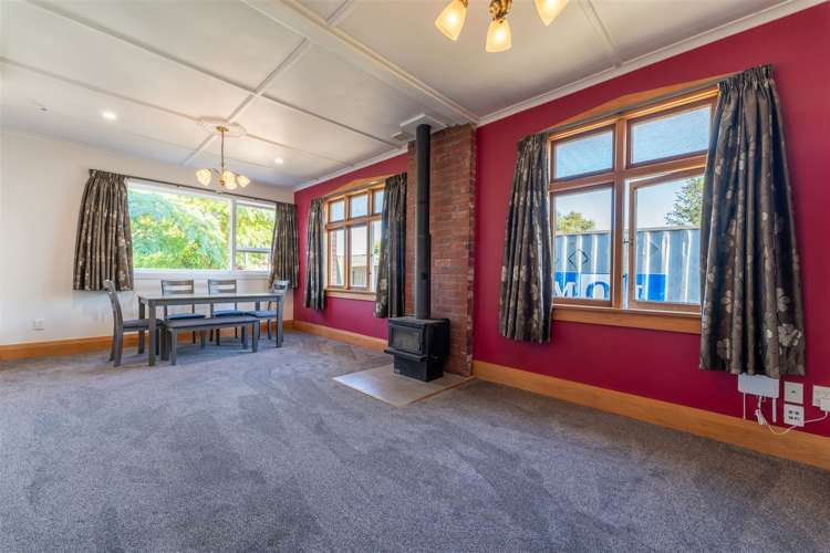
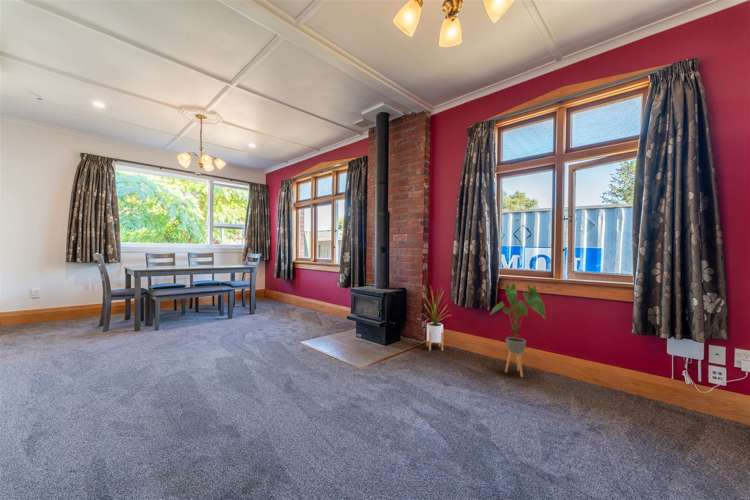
+ house plant [489,283,548,378]
+ house plant [415,286,453,352]
